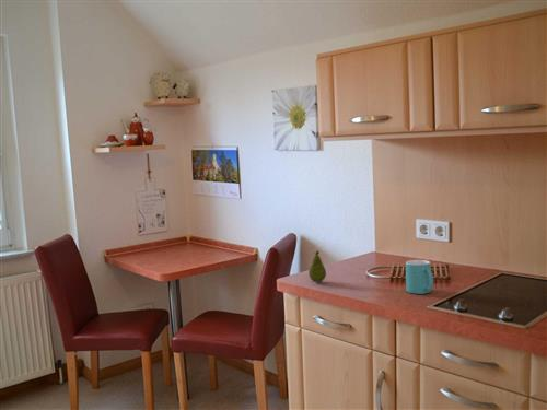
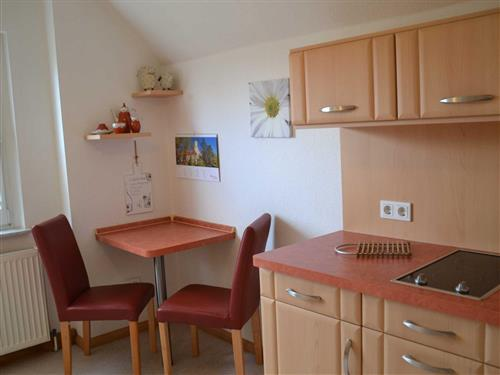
- fruit [307,249,327,283]
- mug [405,259,434,295]
